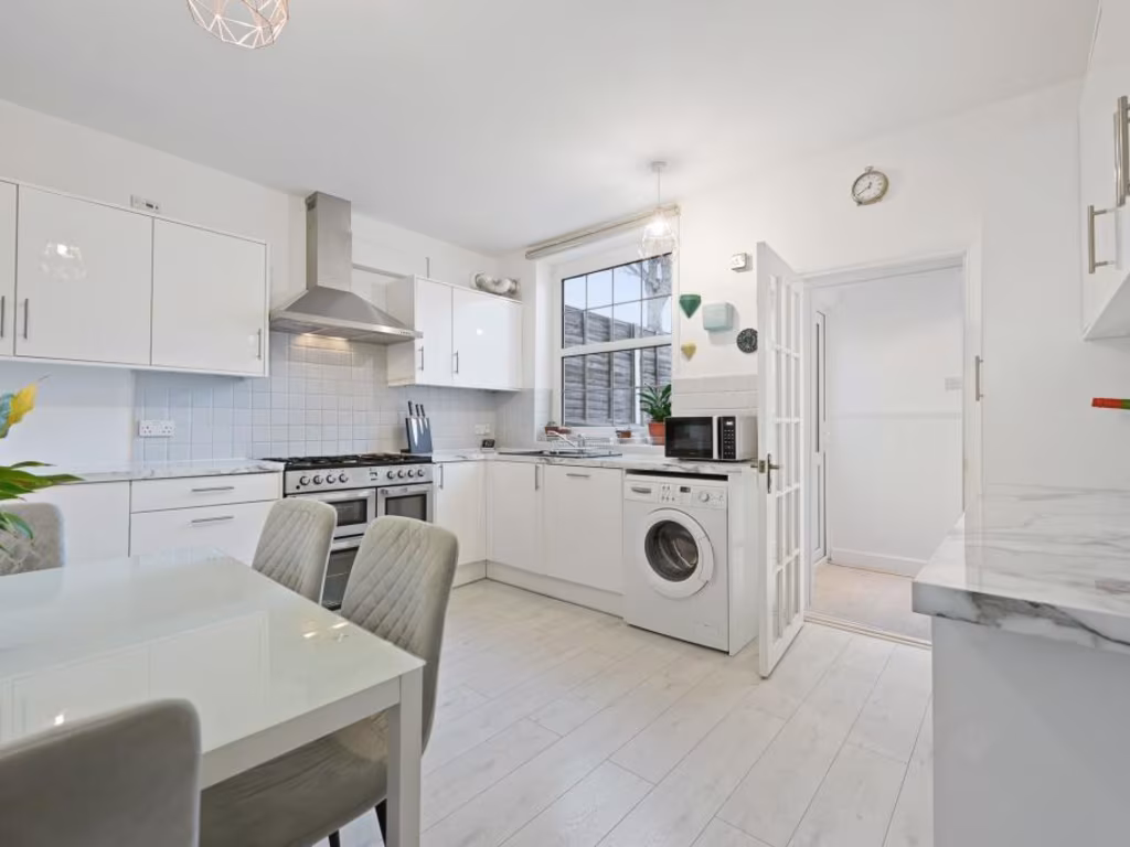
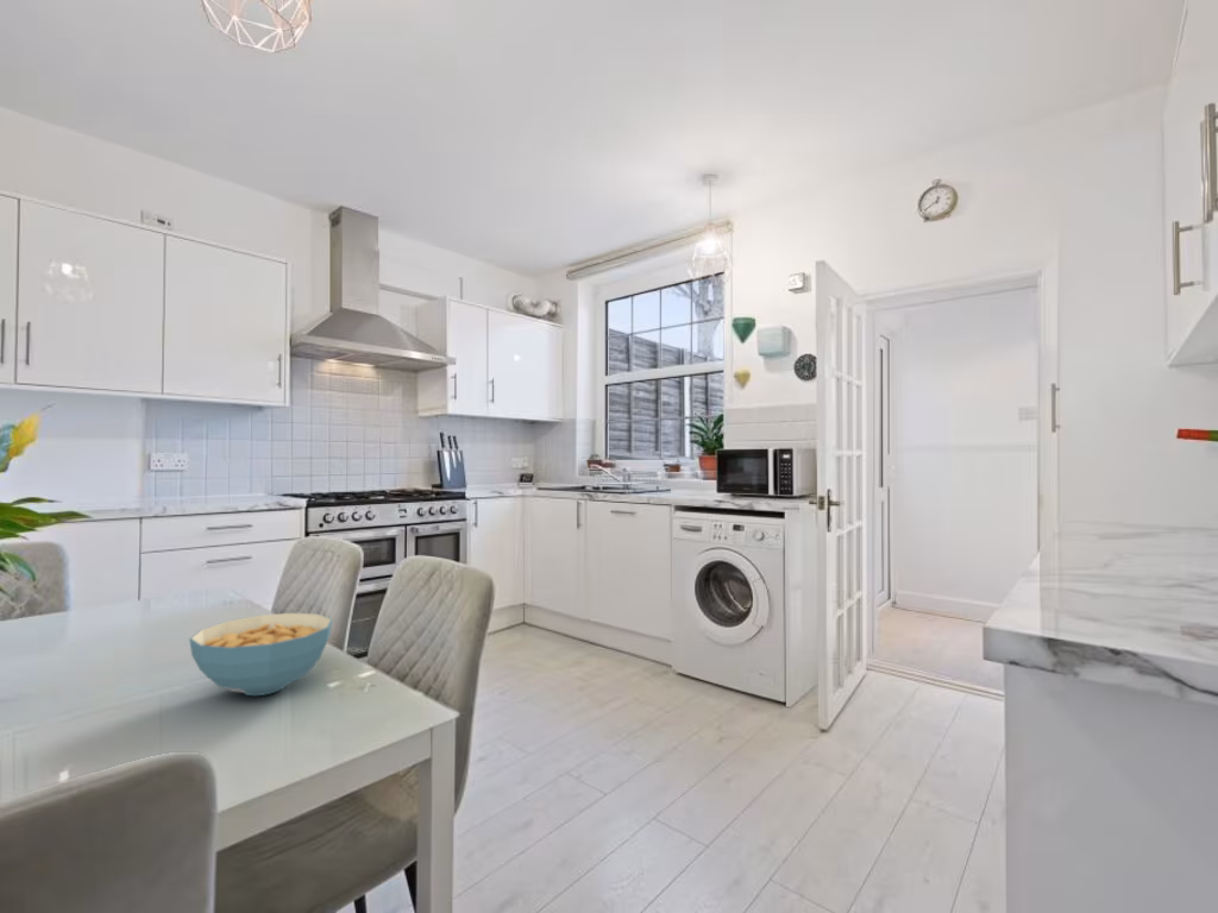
+ cereal bowl [188,612,333,697]
